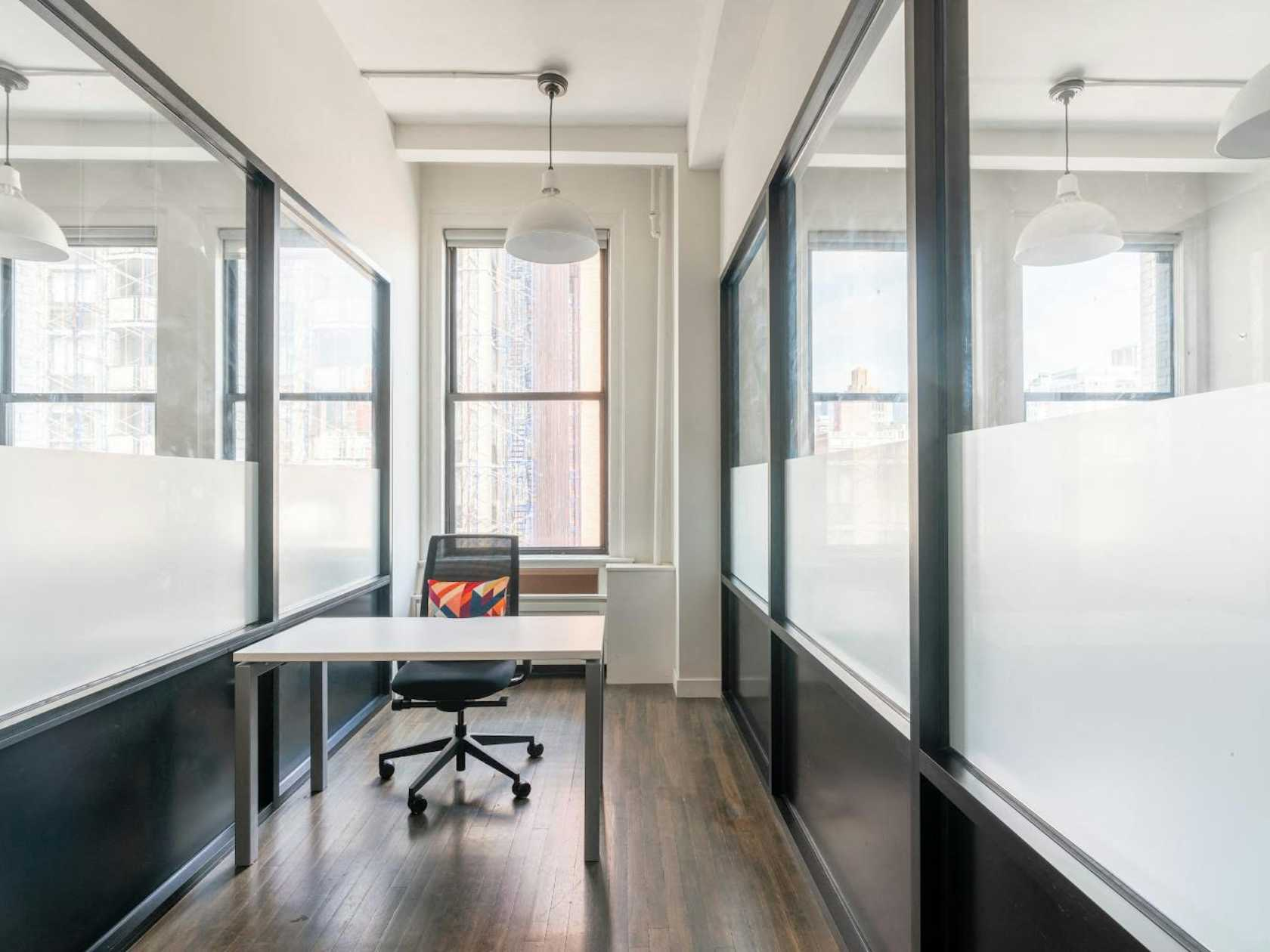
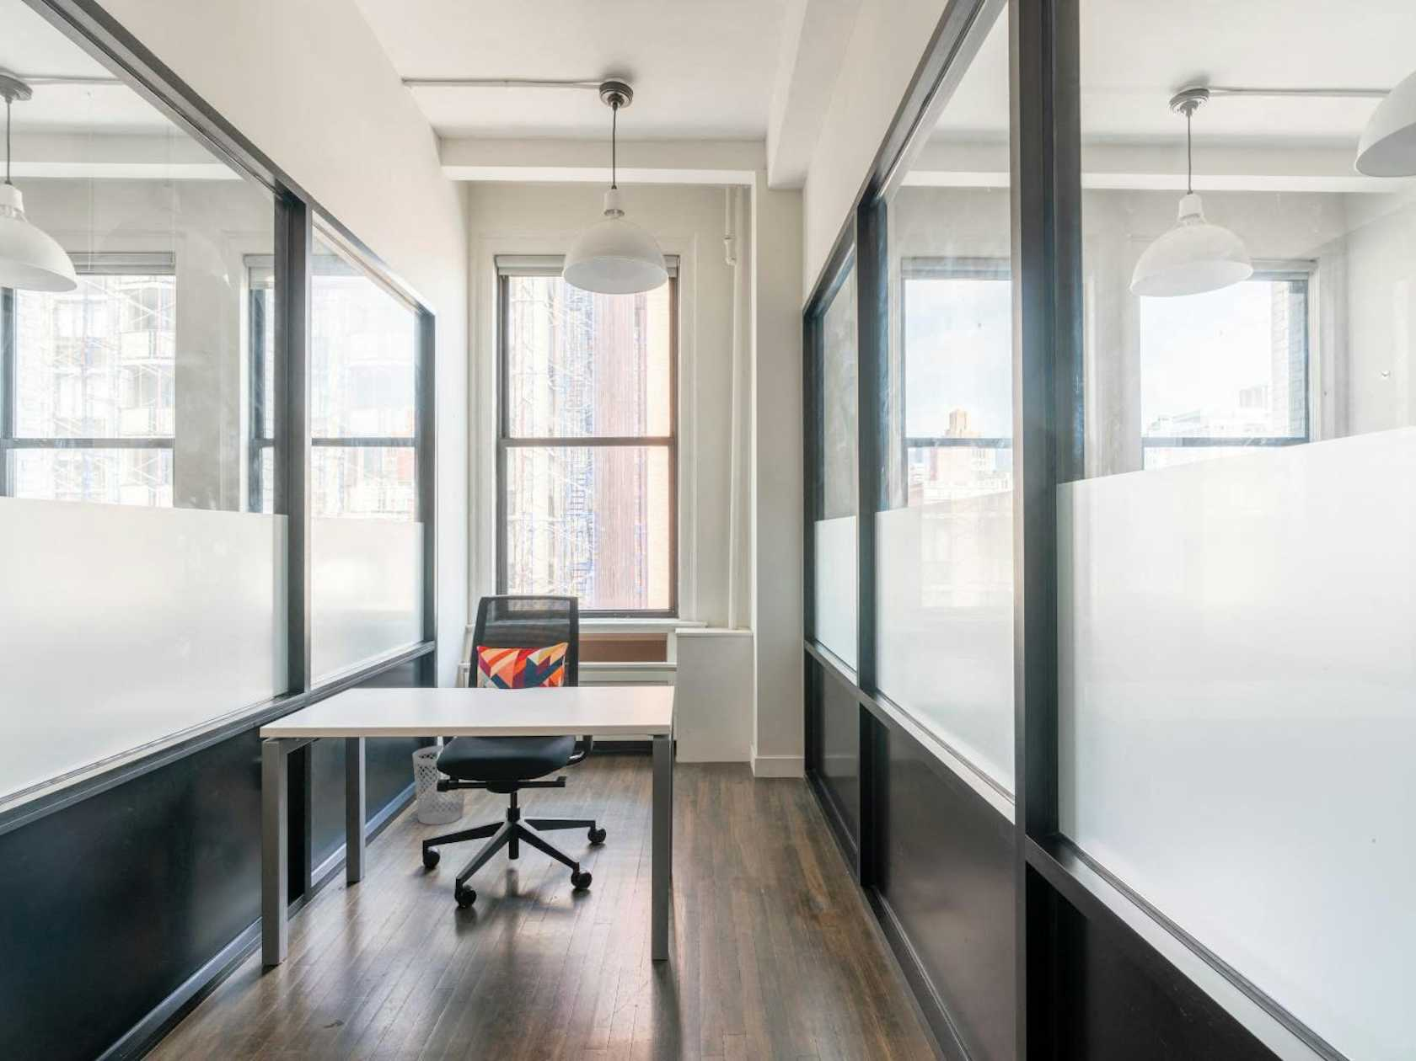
+ wastebasket [413,744,466,825]
